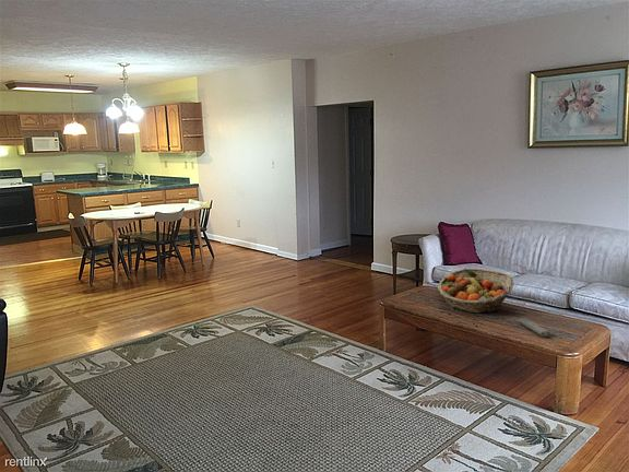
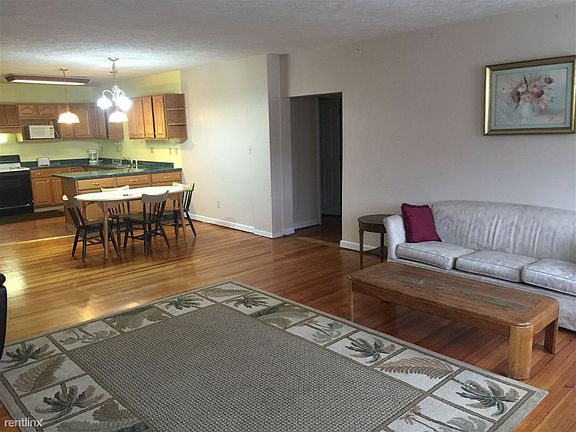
- remote control [517,317,551,338]
- fruit basket [437,268,514,314]
